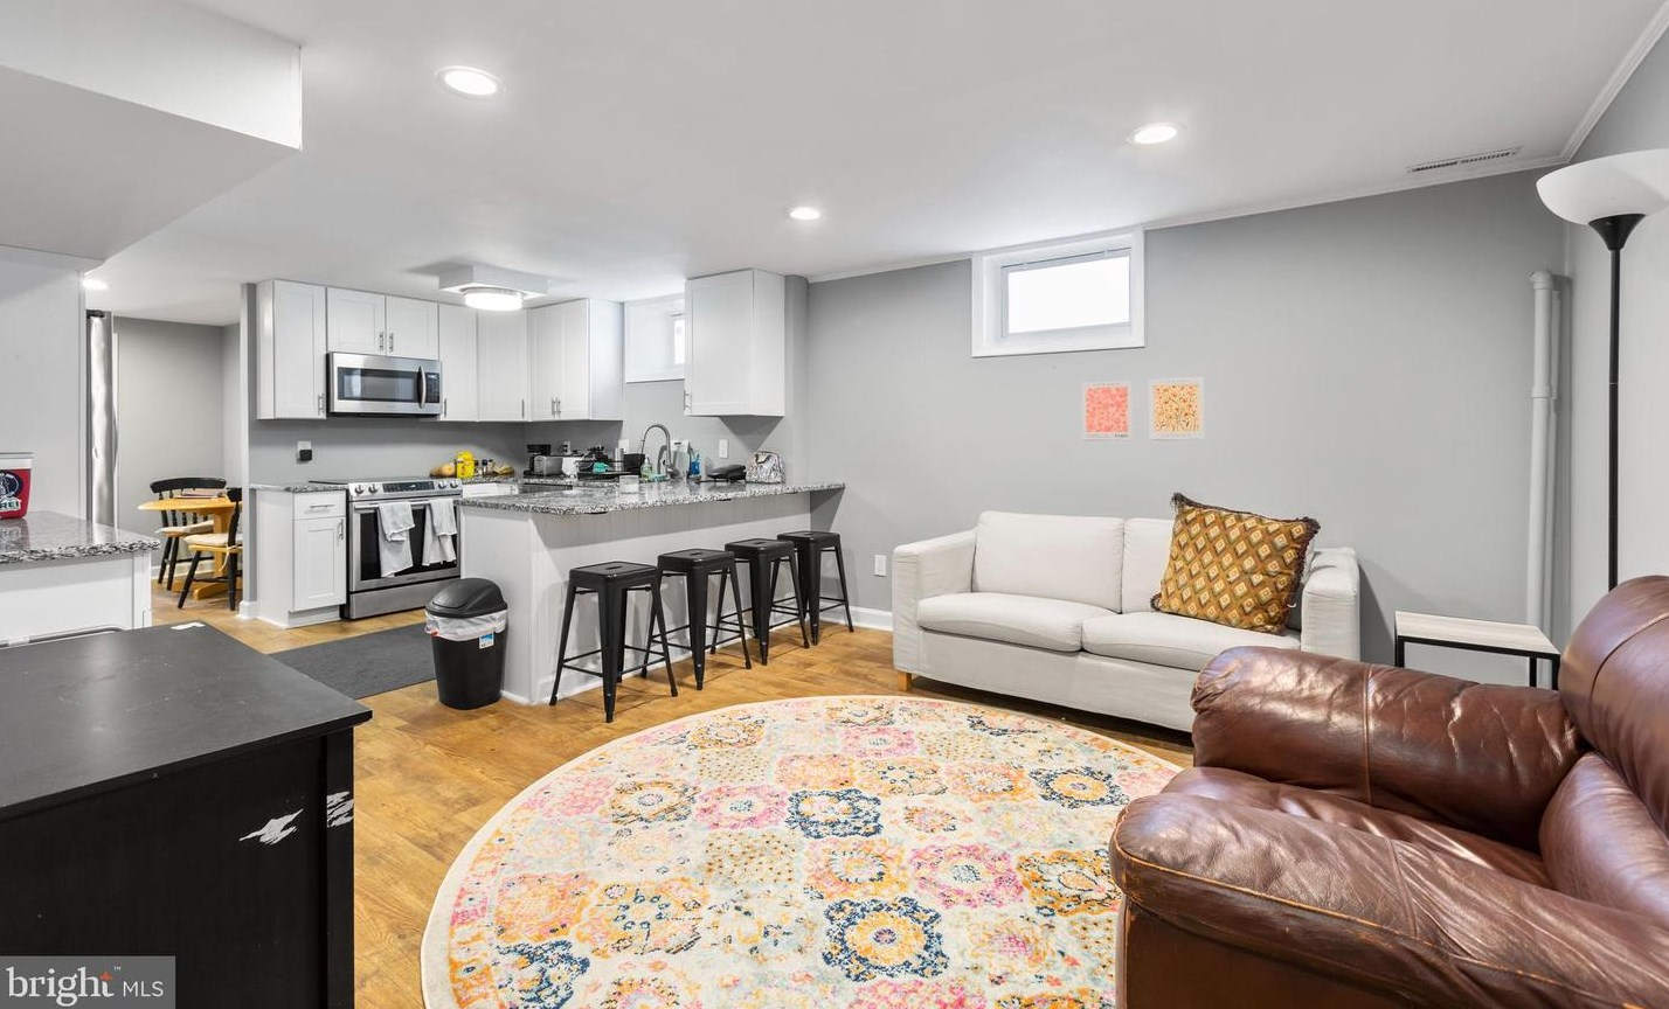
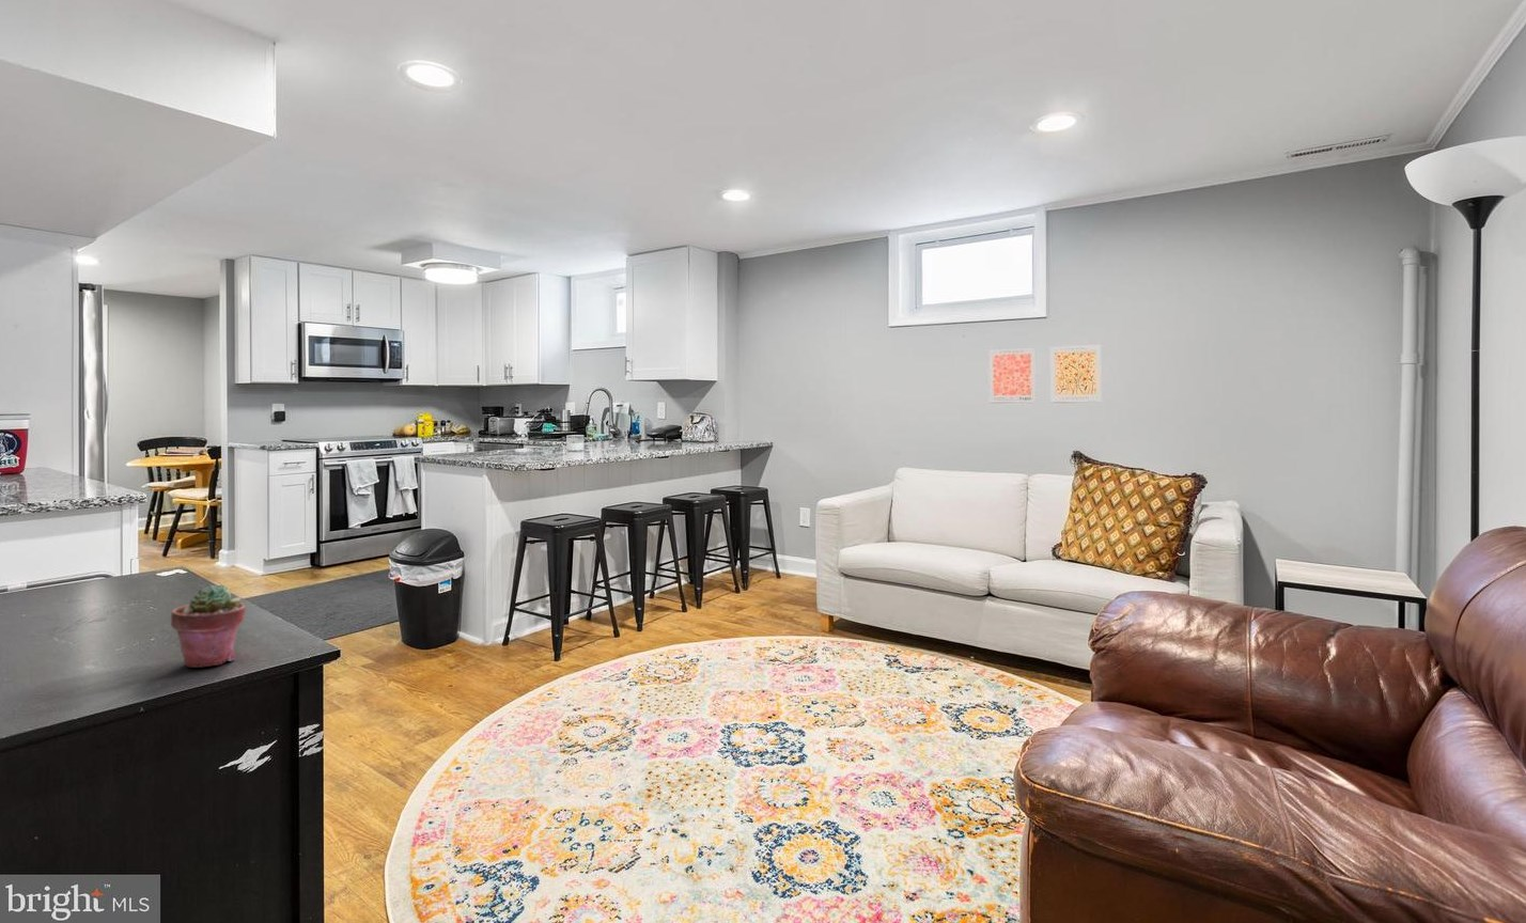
+ potted succulent [170,583,245,669]
